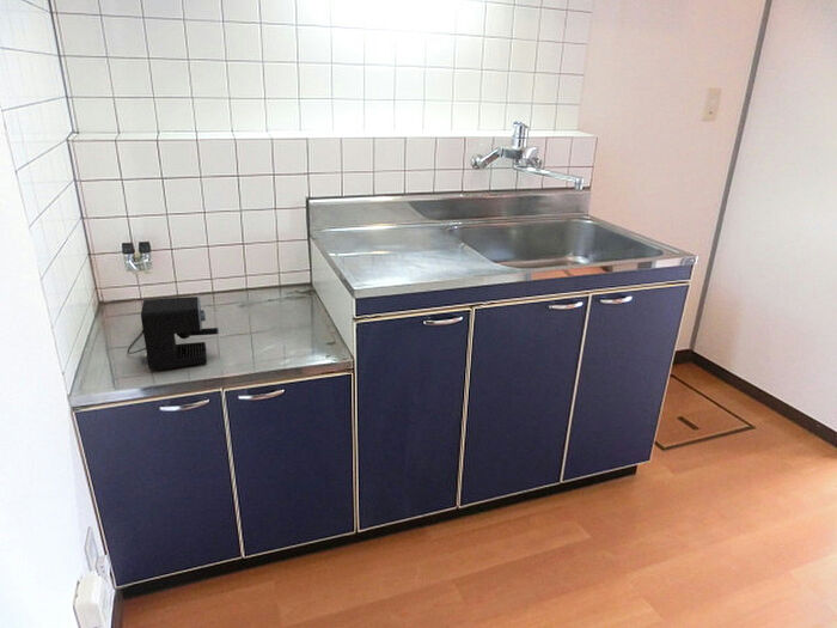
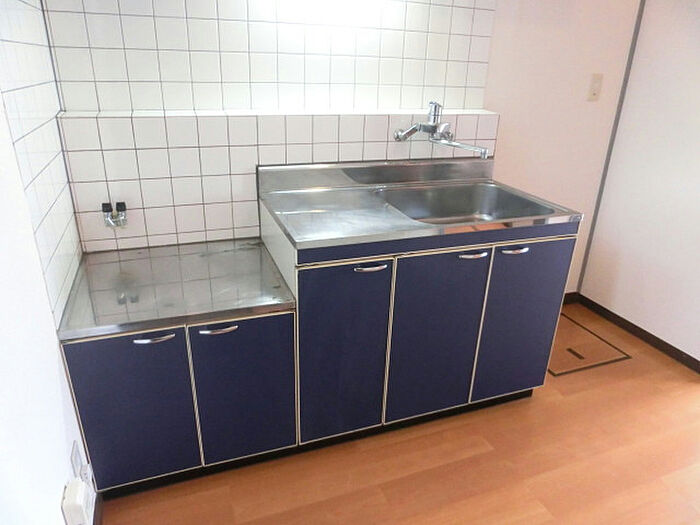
- coffee maker [127,295,220,371]
